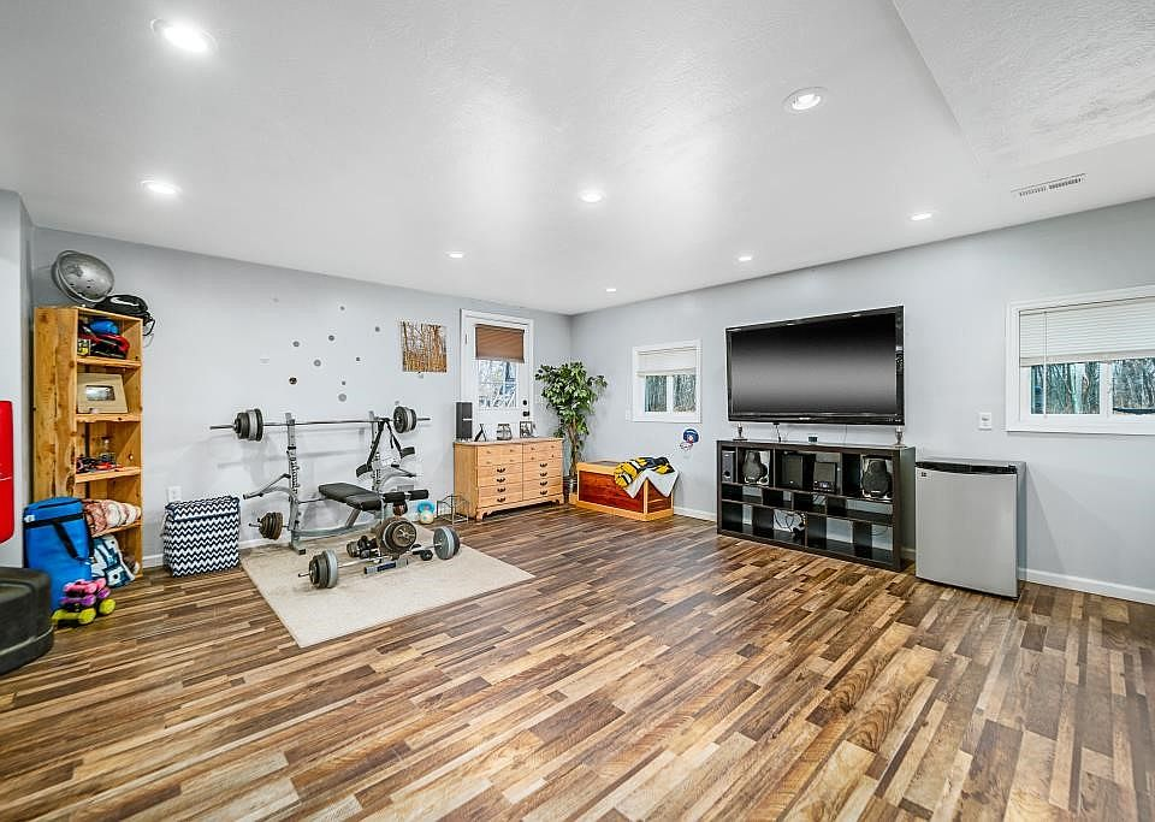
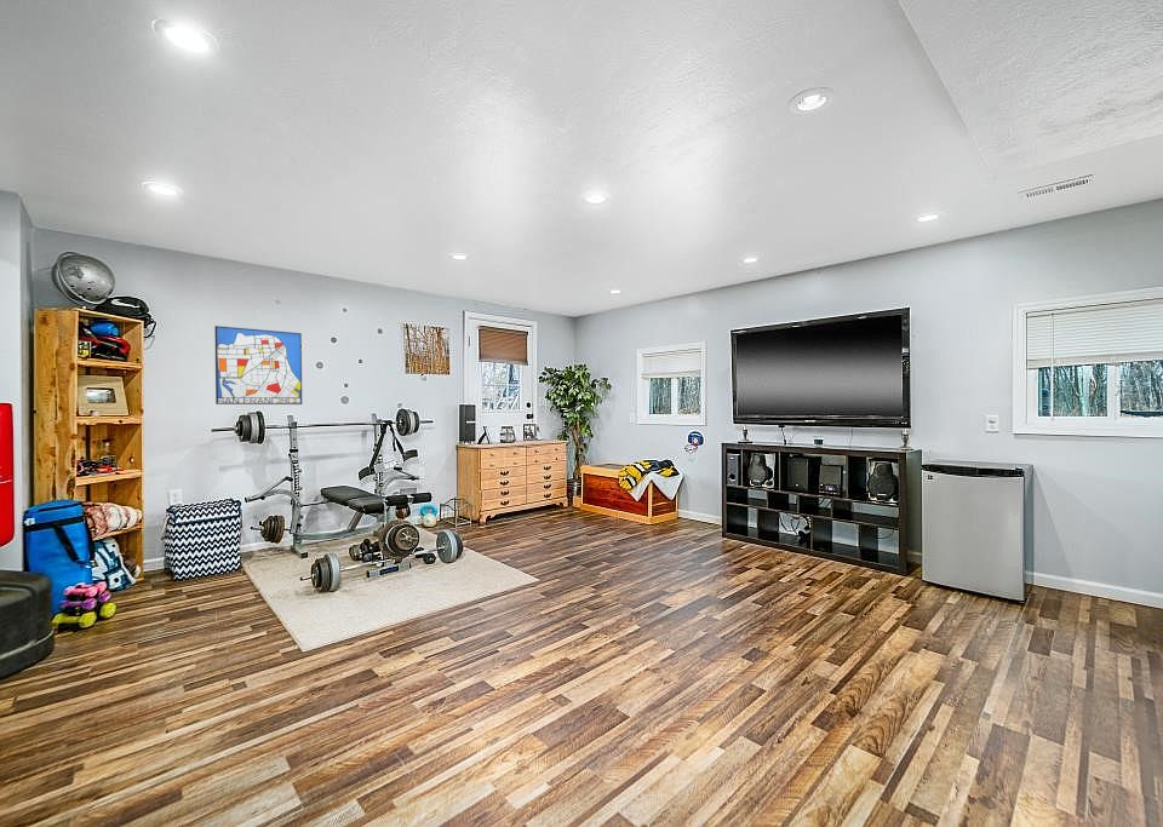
+ wall art [213,325,303,406]
